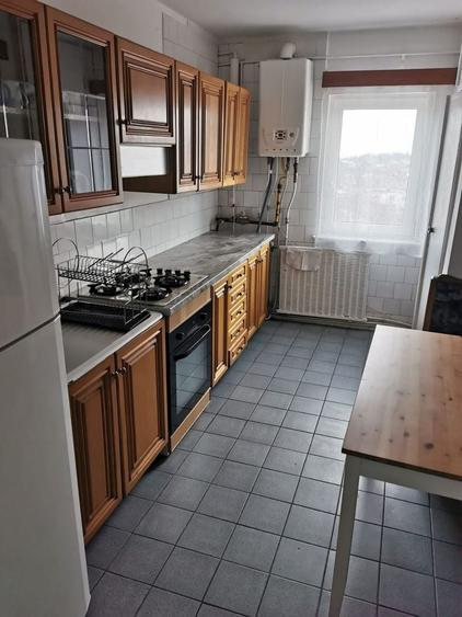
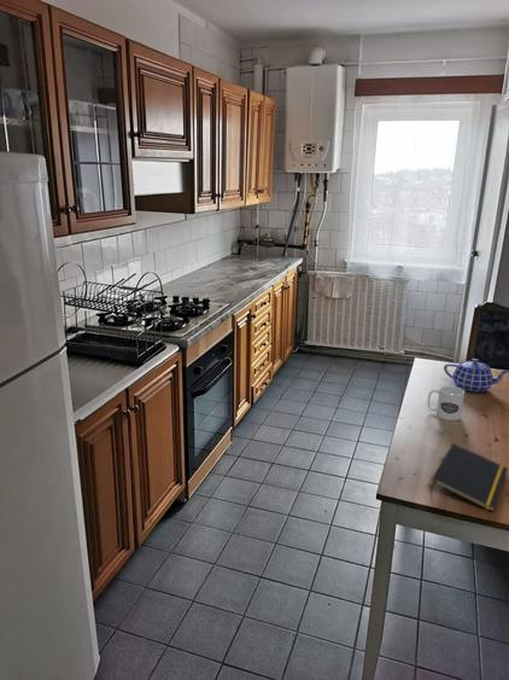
+ notepad [429,442,509,513]
+ teapot [443,358,509,394]
+ mug [427,384,466,422]
